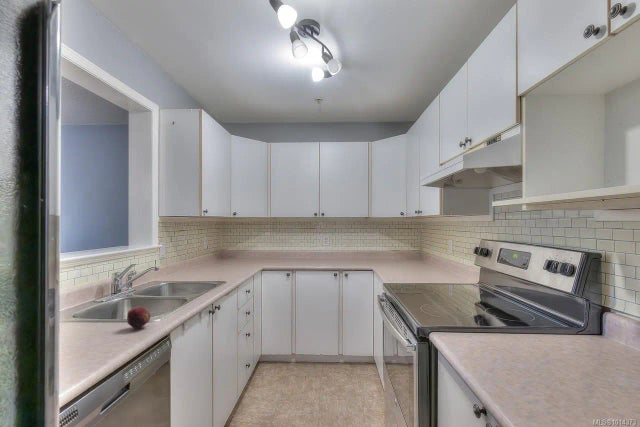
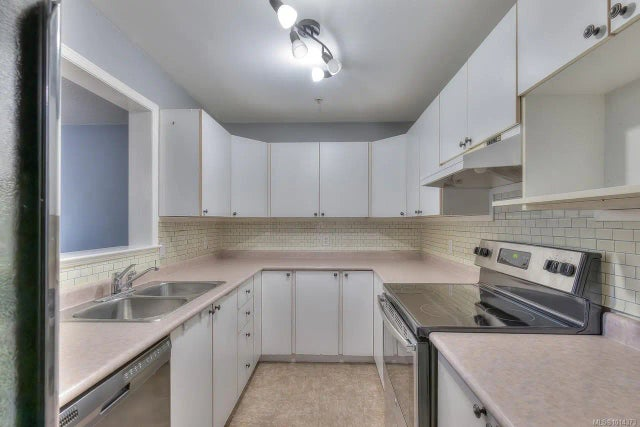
- fruit [126,305,151,329]
